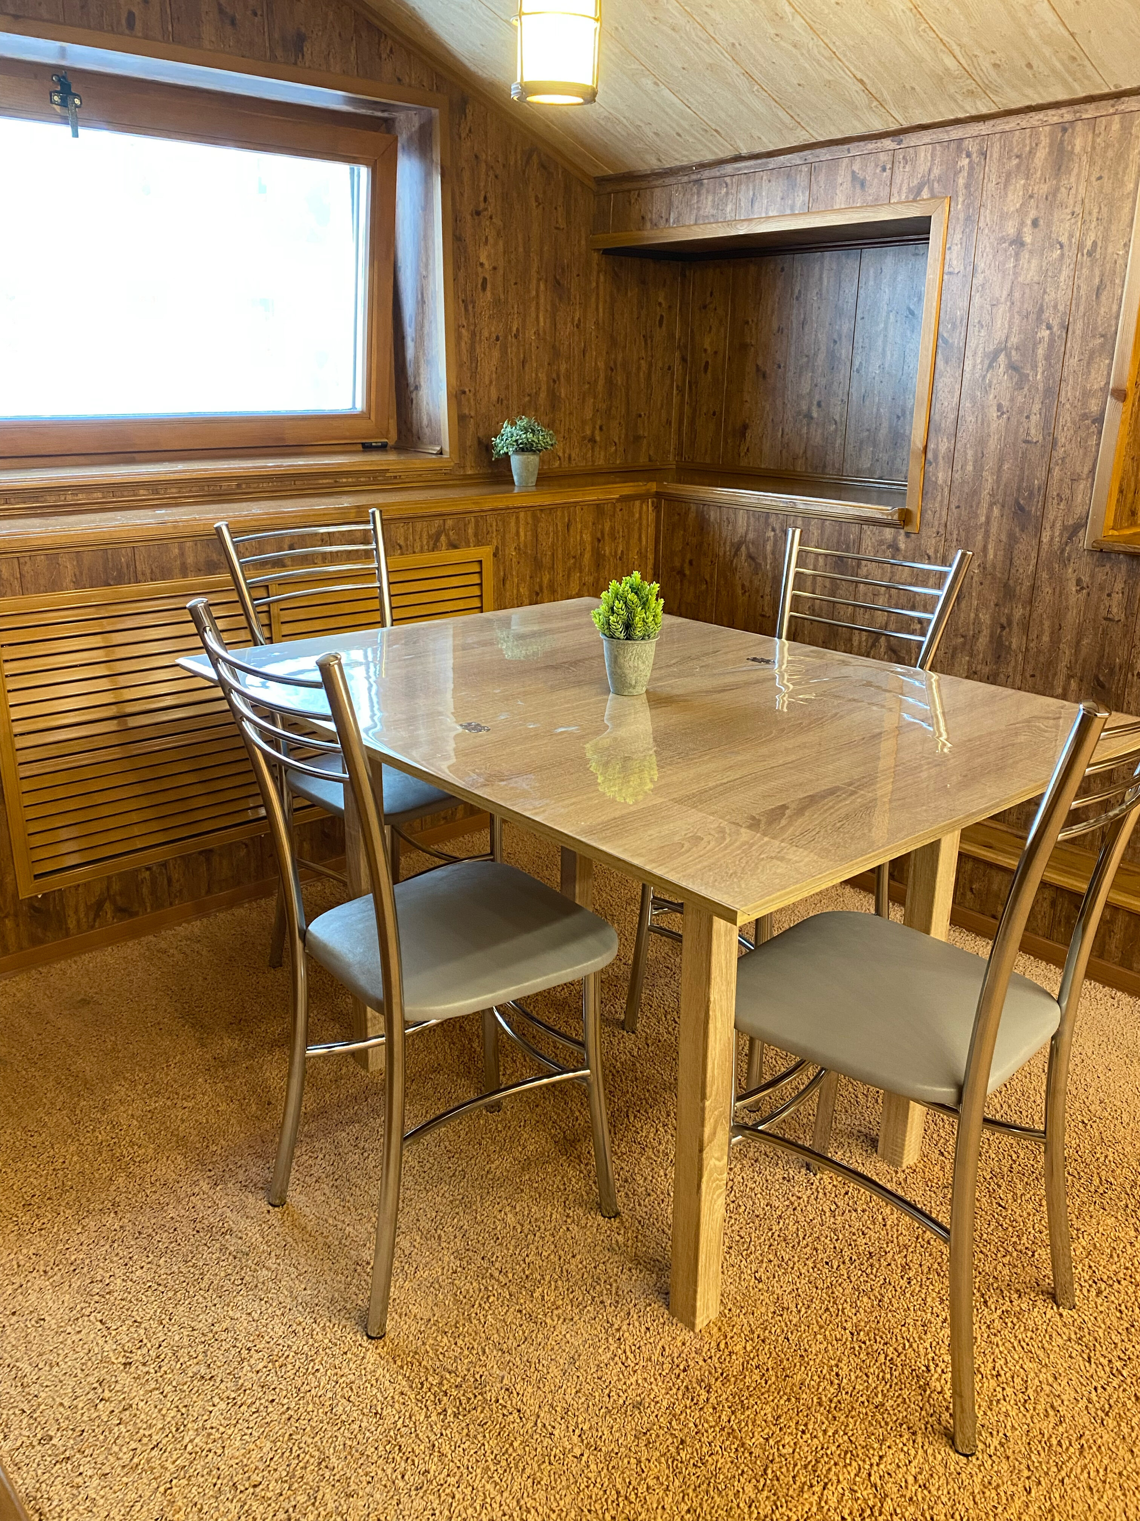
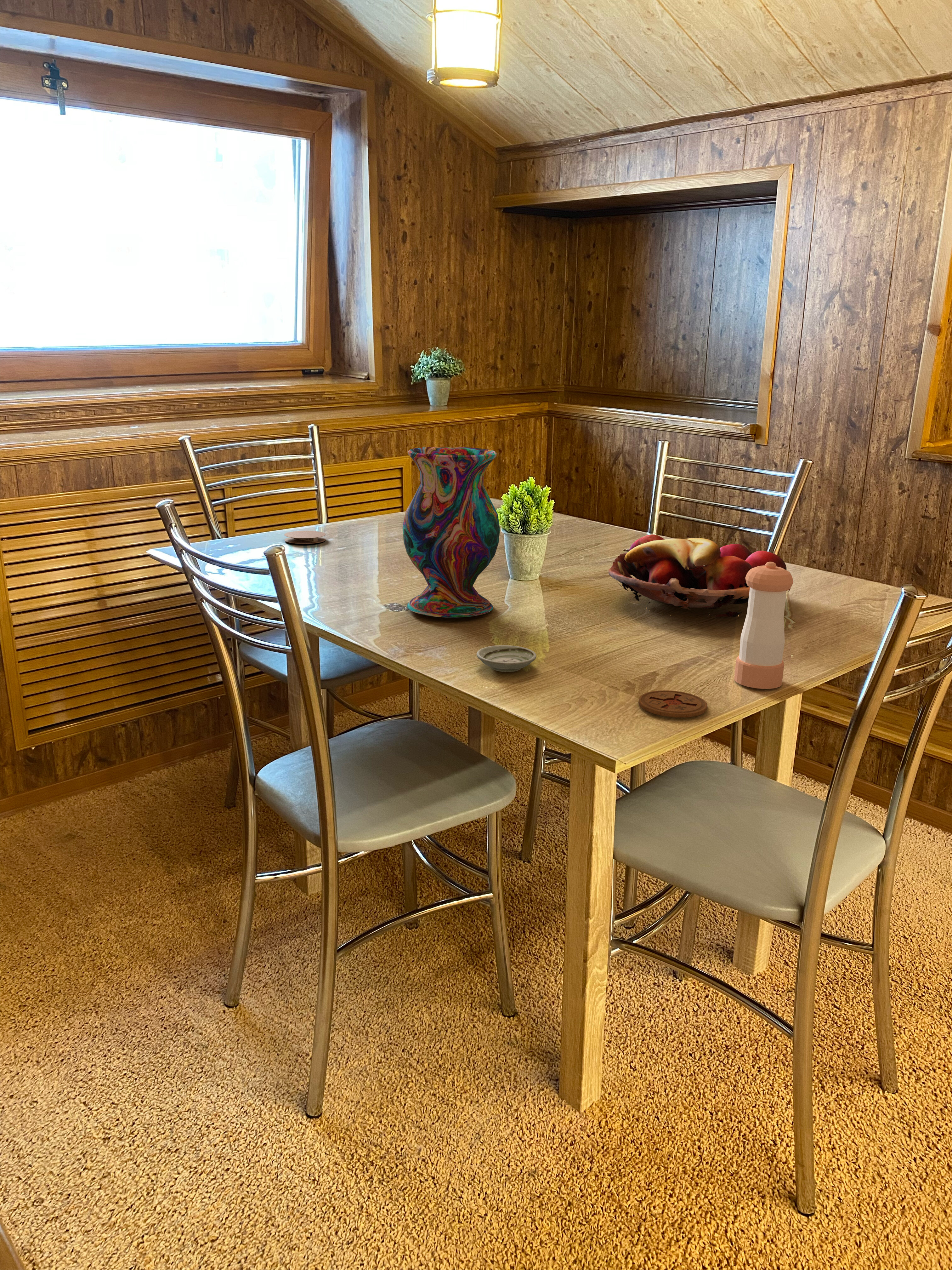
+ vase [402,446,500,618]
+ fruit basket [608,534,791,618]
+ coaster [638,690,708,718]
+ saucer [476,645,537,672]
+ pepper shaker [734,562,794,689]
+ coaster [284,530,326,544]
